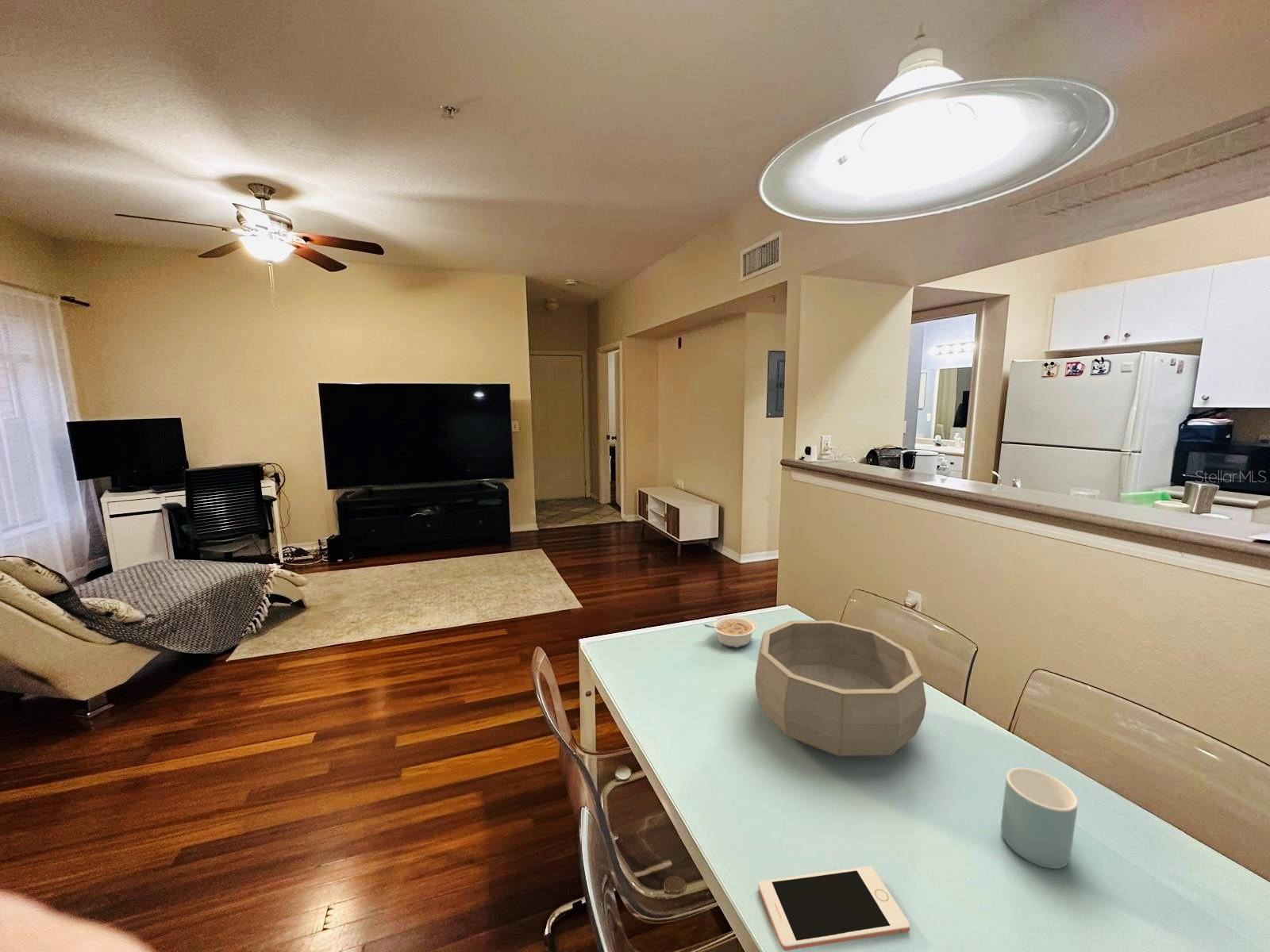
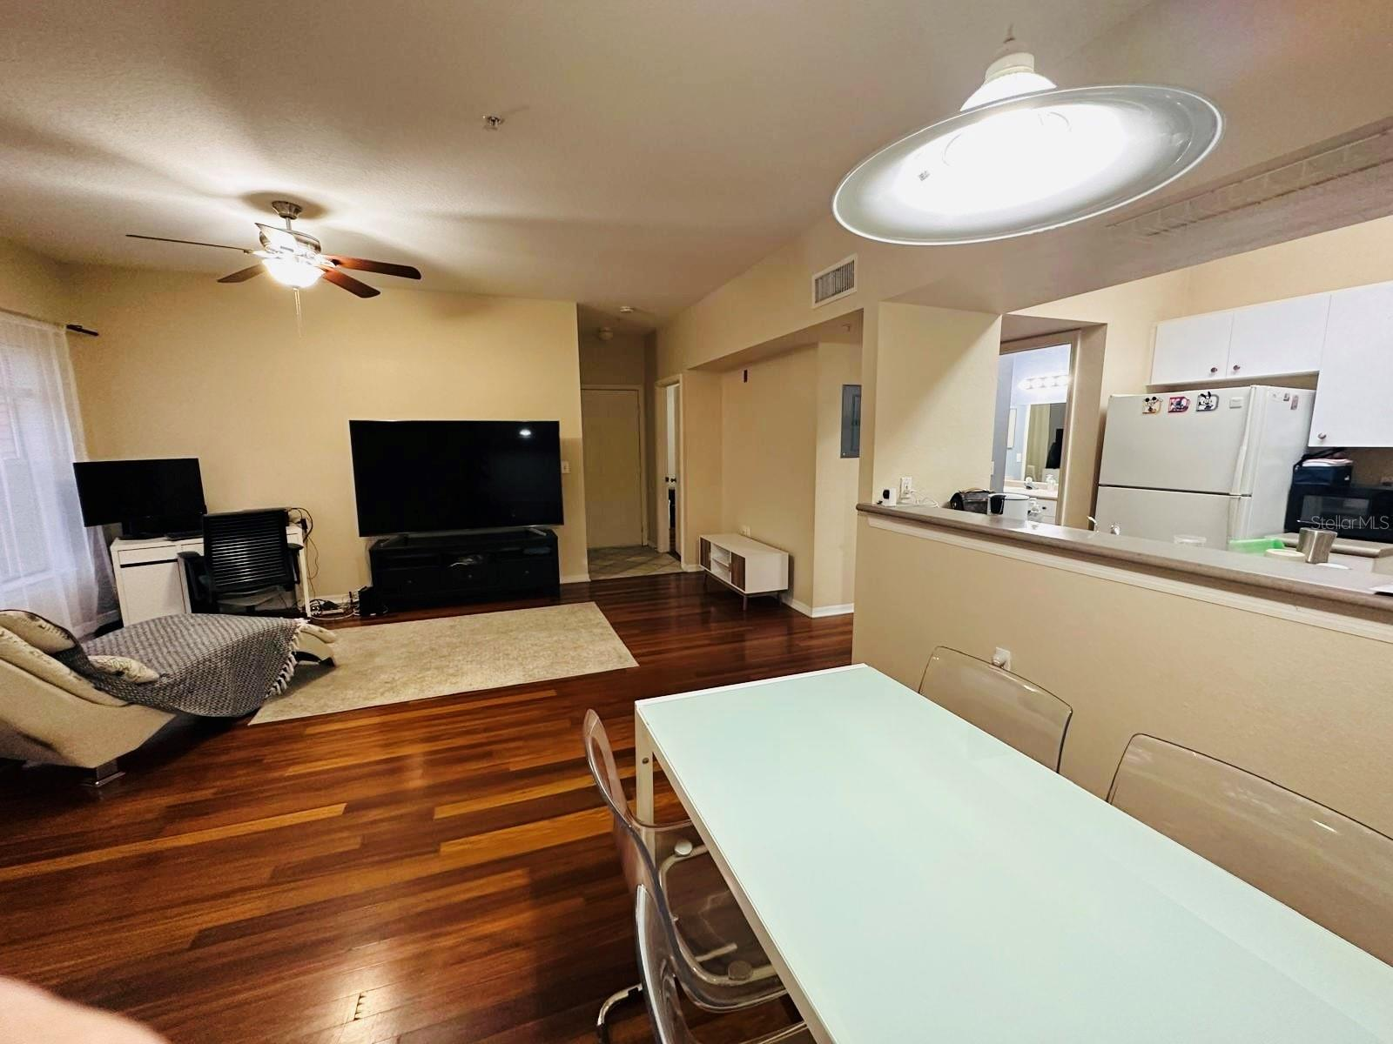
- decorative bowl [754,620,927,757]
- cell phone [758,866,910,951]
- mug [1000,767,1079,869]
- legume [703,615,757,648]
